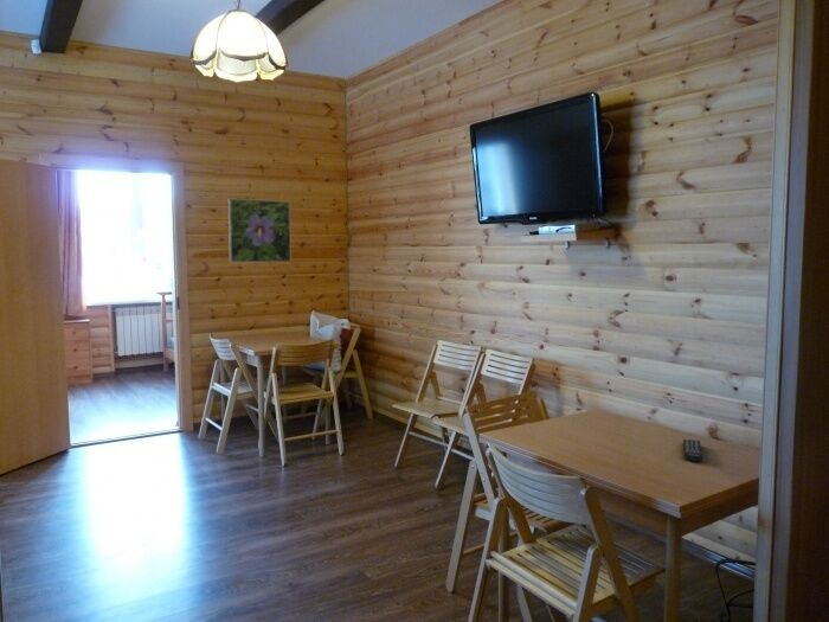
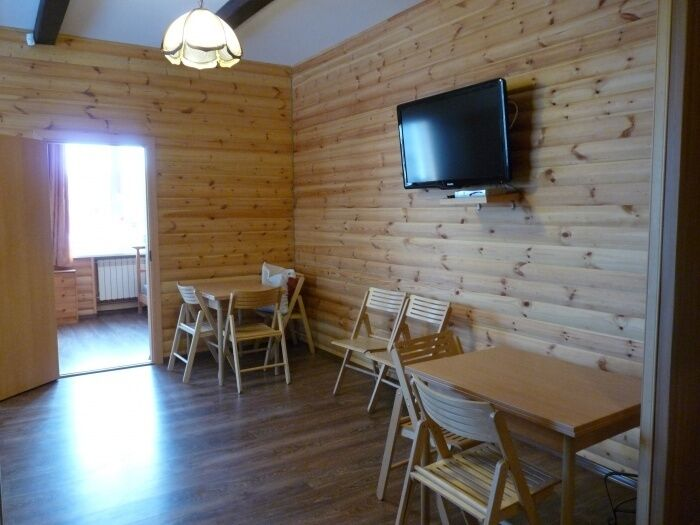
- remote control [682,438,703,463]
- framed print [227,198,293,263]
